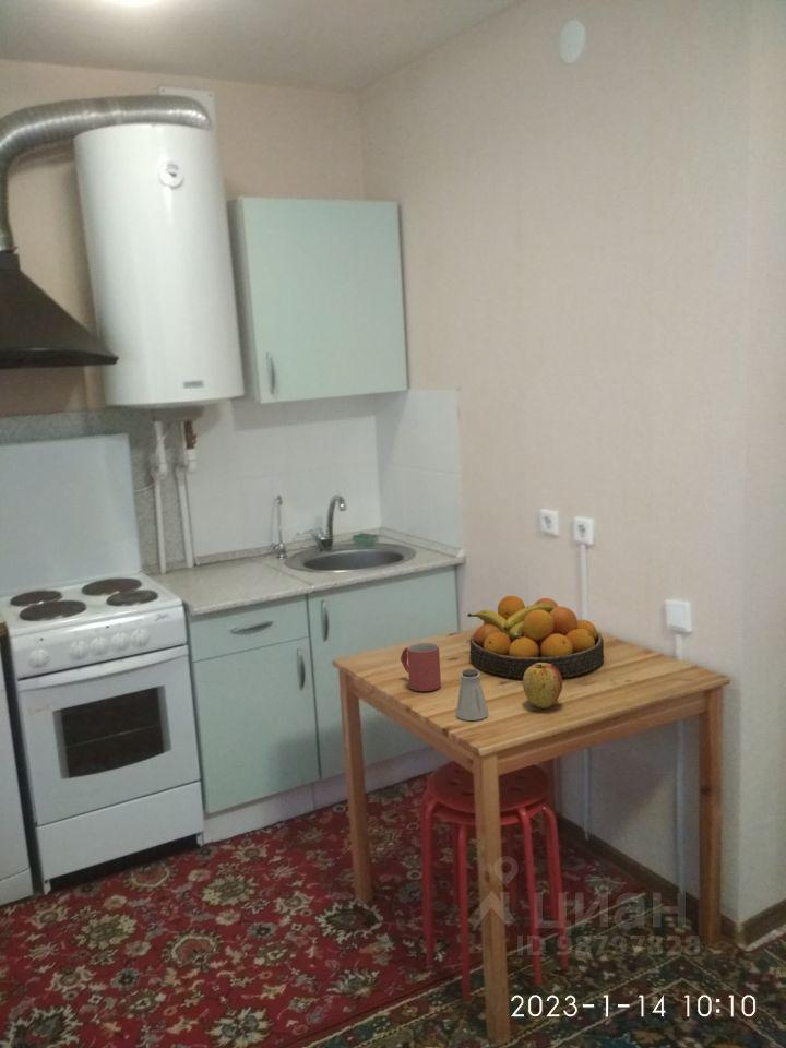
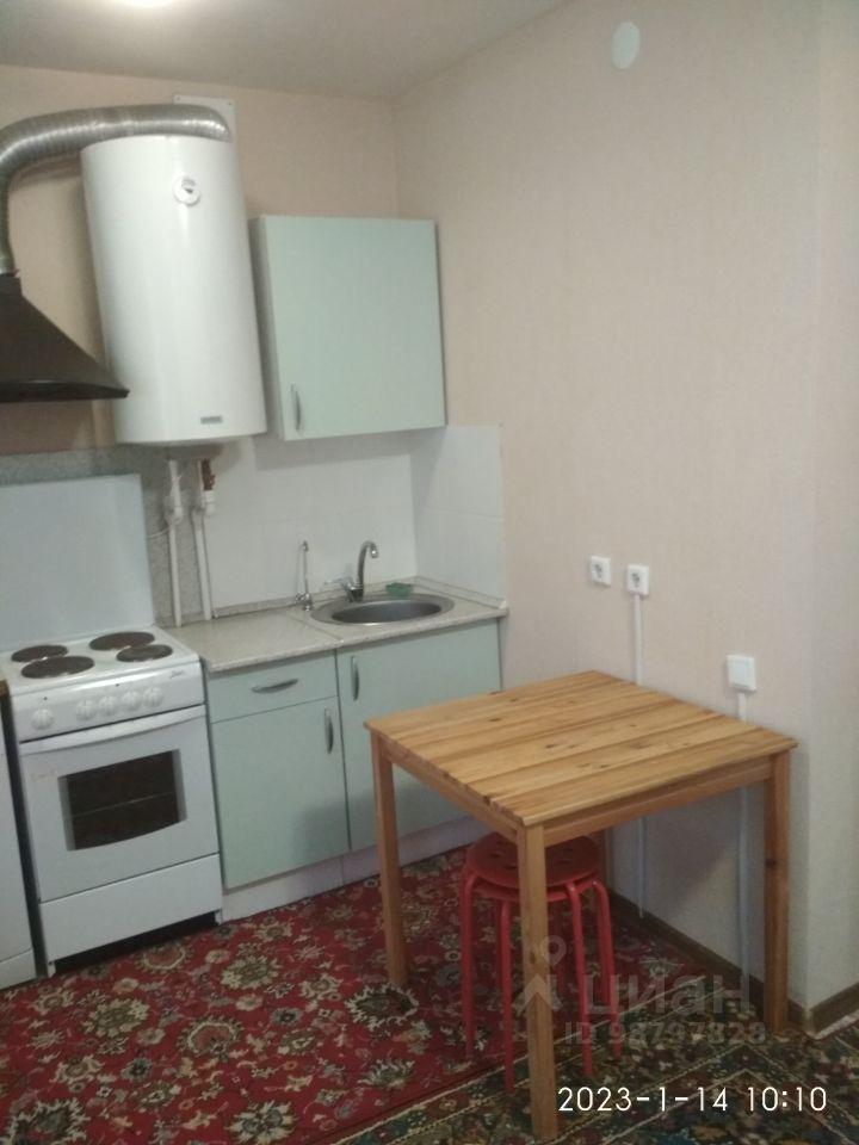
- saltshaker [455,668,489,722]
- apple [522,663,563,710]
- fruit bowl [466,595,605,679]
- mug [400,642,442,692]
